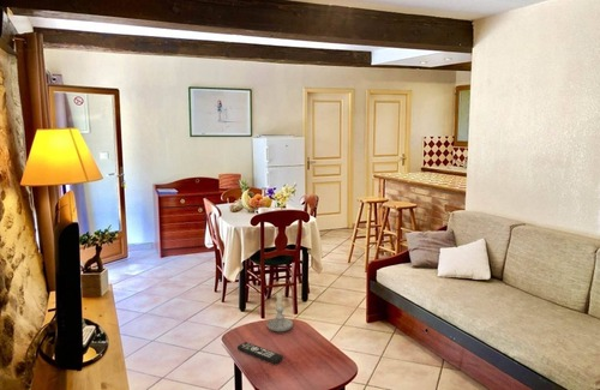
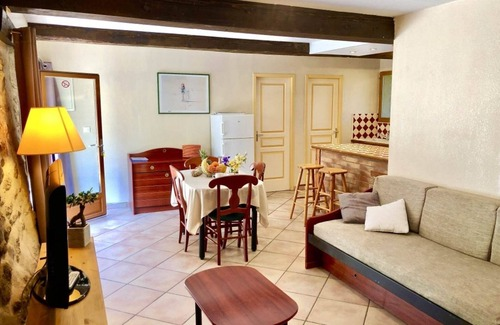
- candle [266,293,294,332]
- remote control [236,341,284,365]
